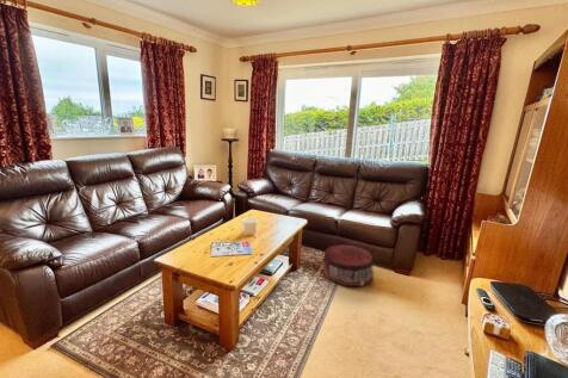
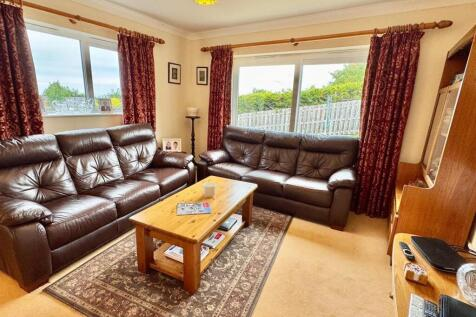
- pouf [322,243,375,287]
